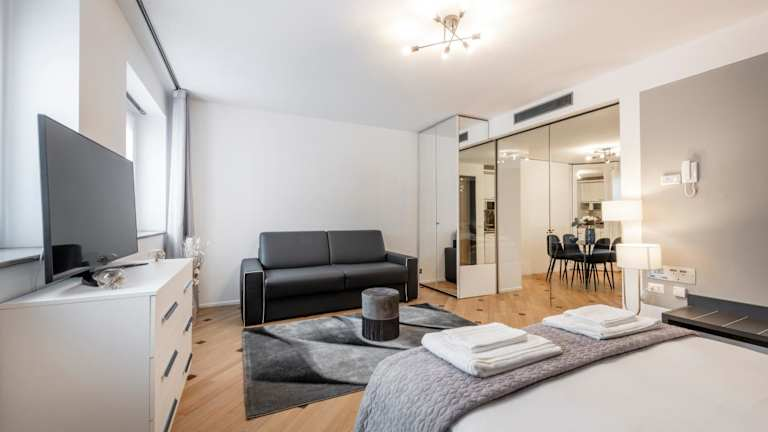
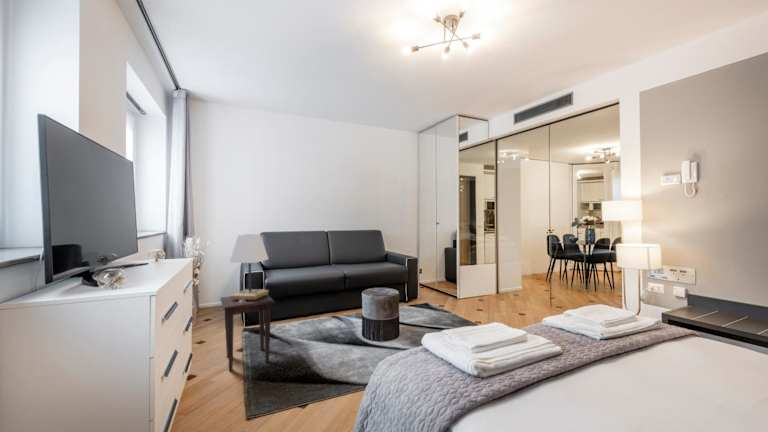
+ lamp [228,233,270,299]
+ side table [219,293,276,371]
